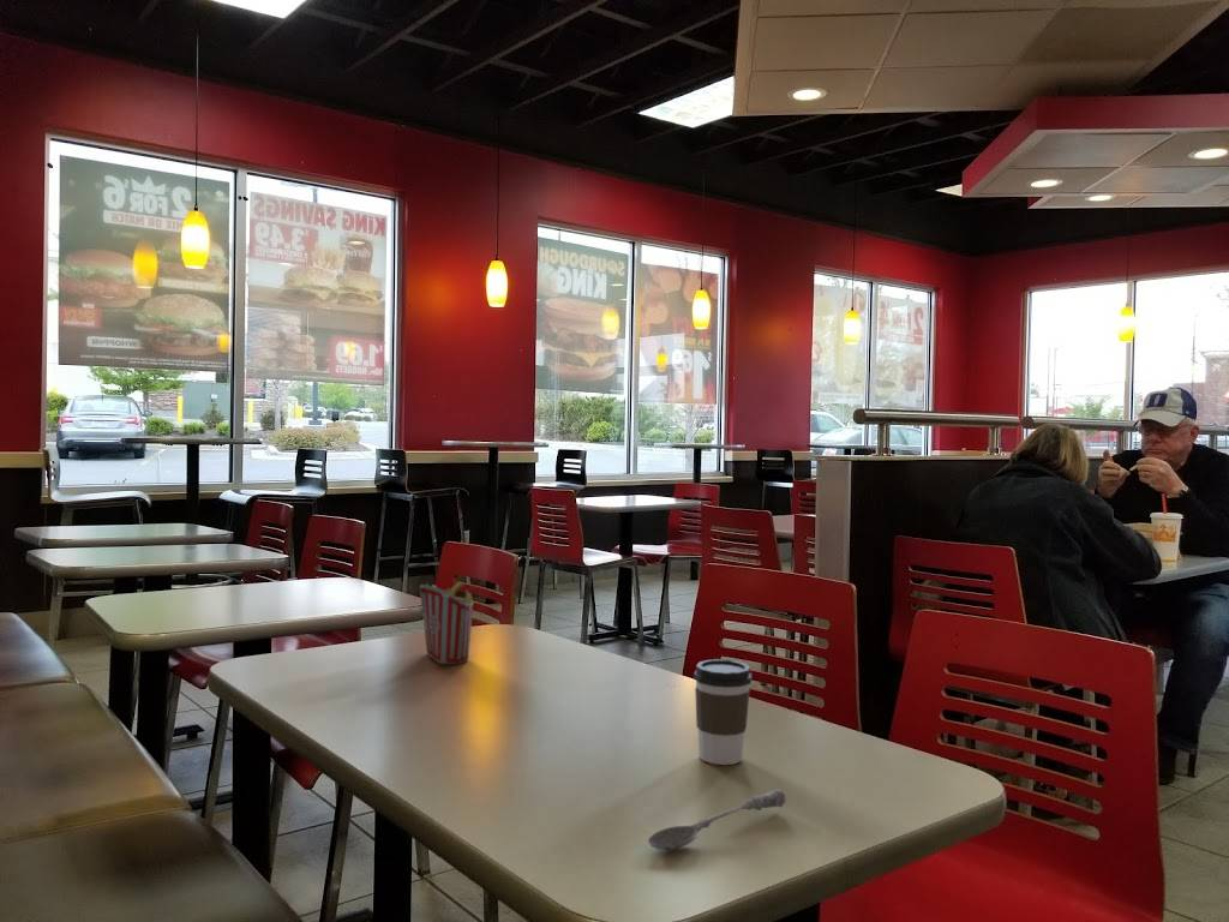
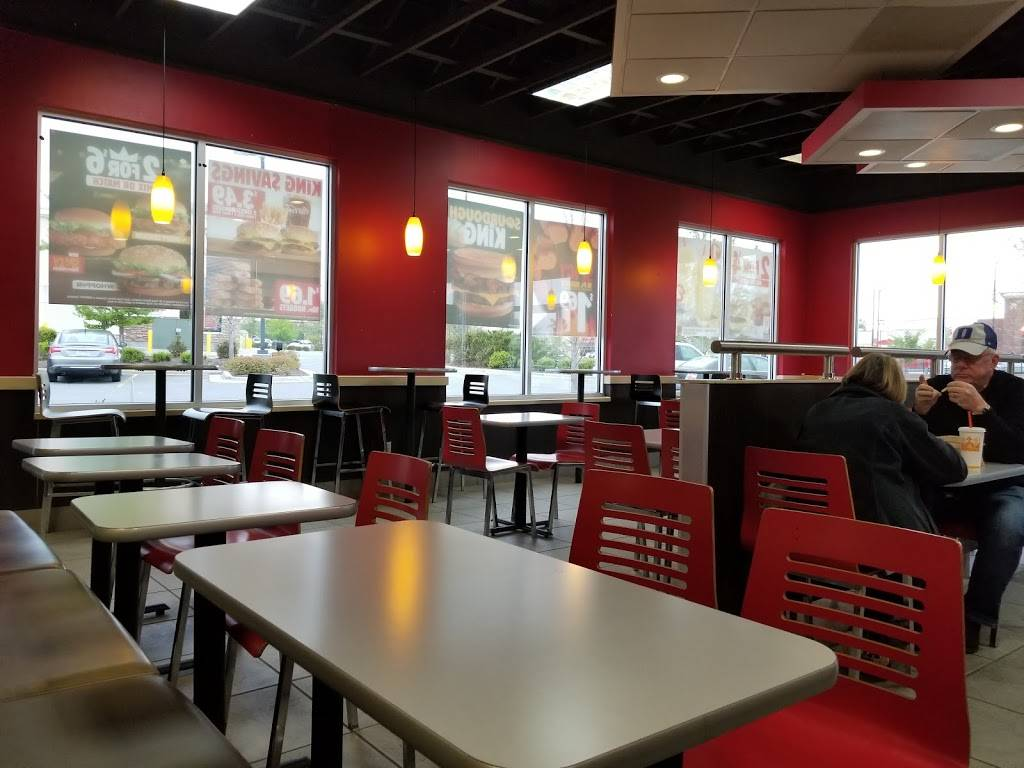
- french fries [419,581,474,665]
- soupspoon [647,788,787,851]
- coffee cup [693,658,753,766]
